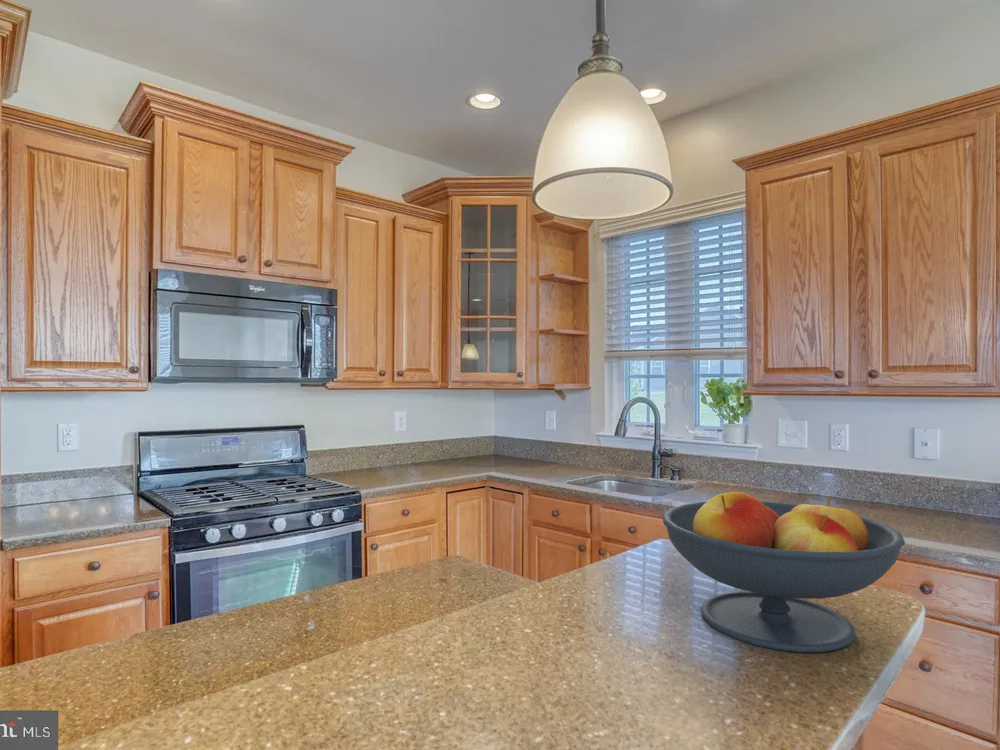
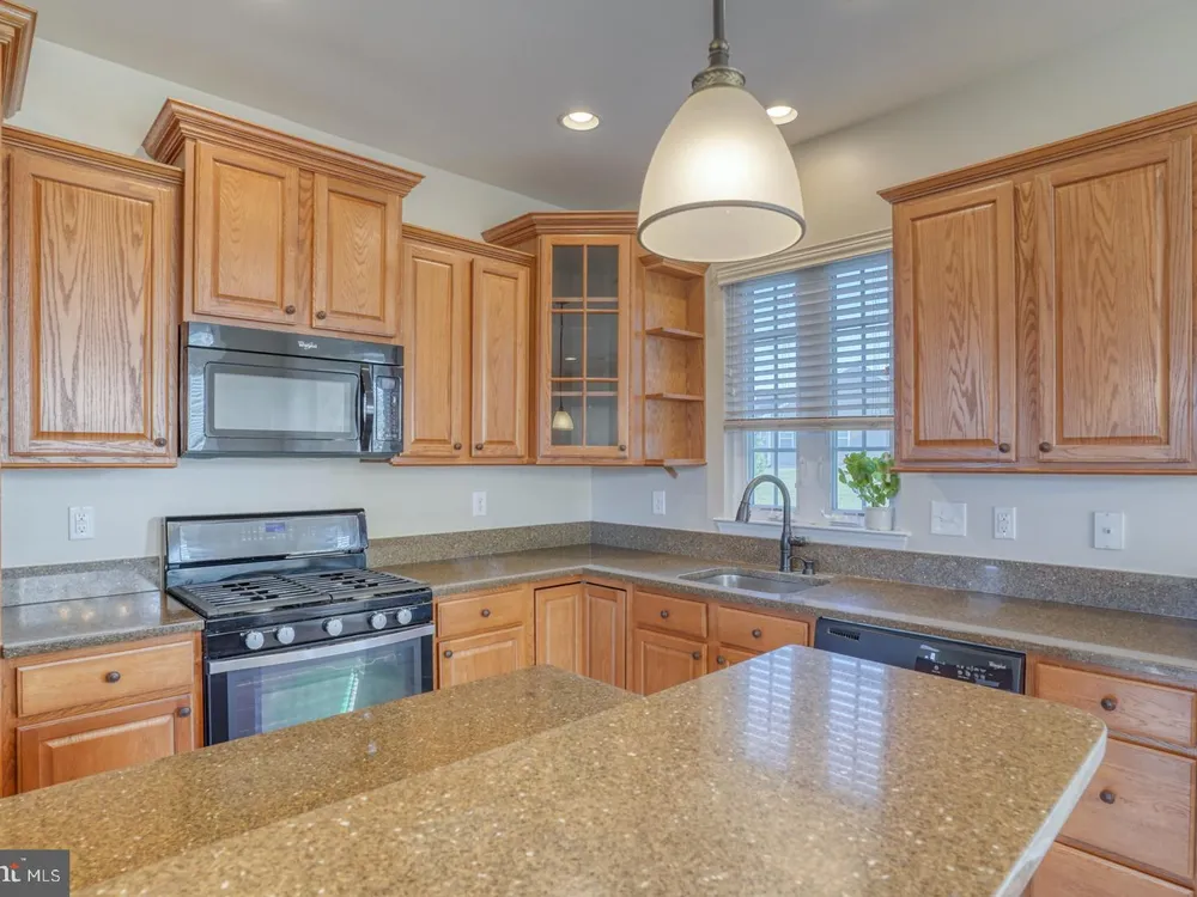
- fruit bowl [662,491,906,654]
